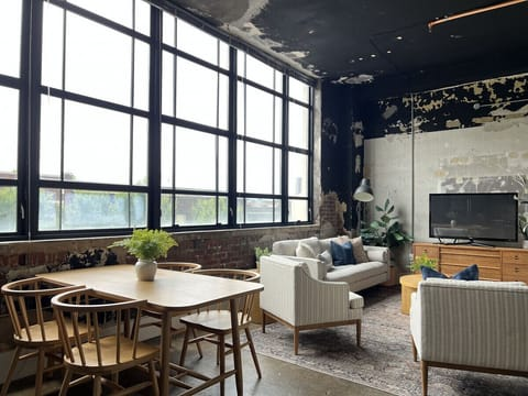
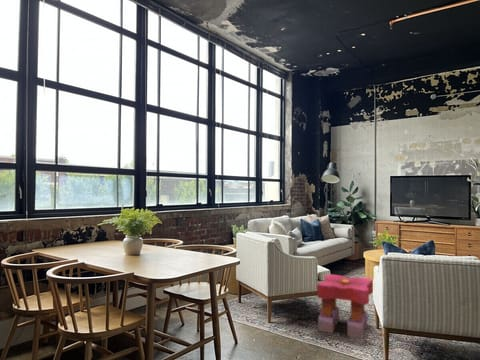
+ stool [316,273,374,340]
